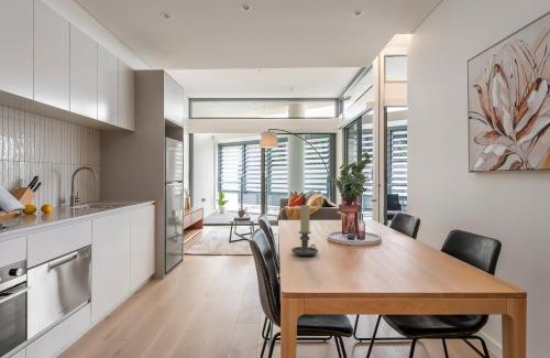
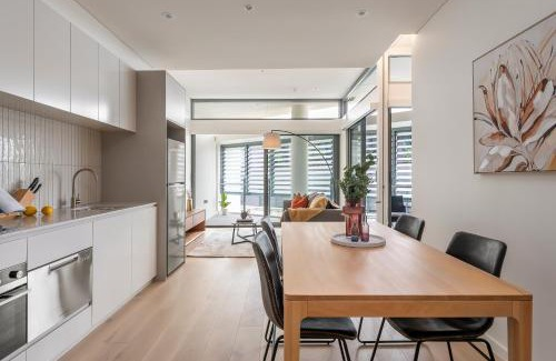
- candle holder [290,204,319,257]
